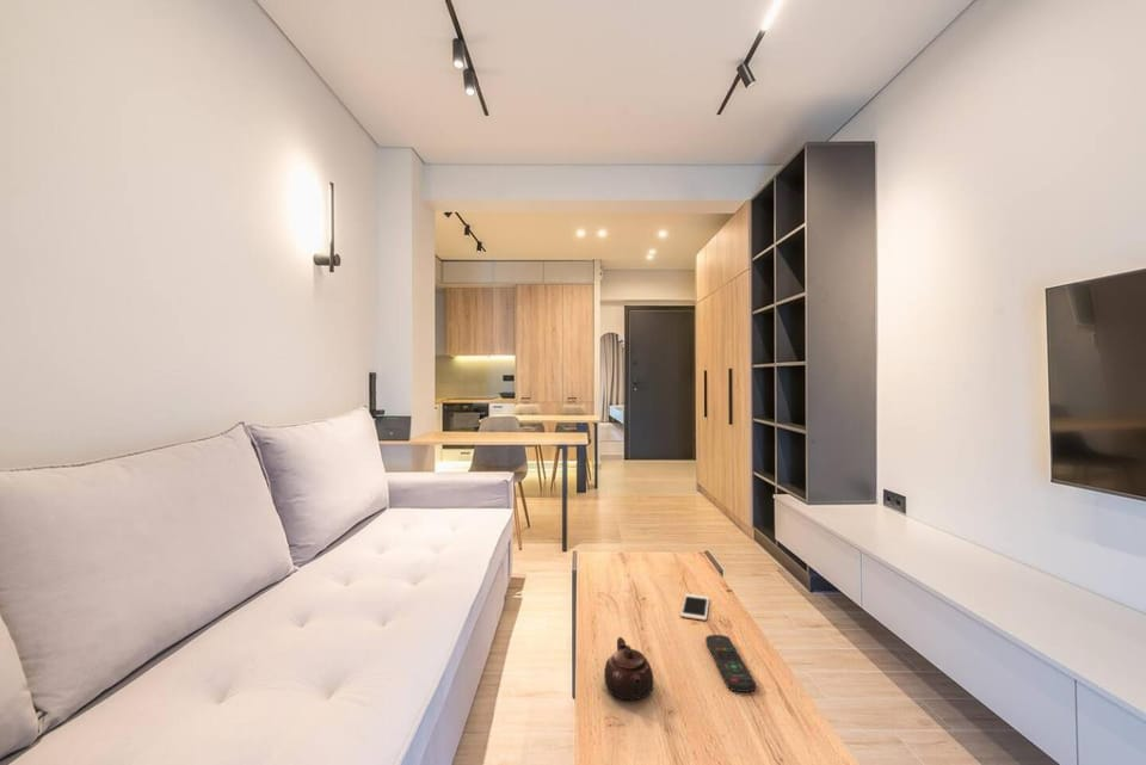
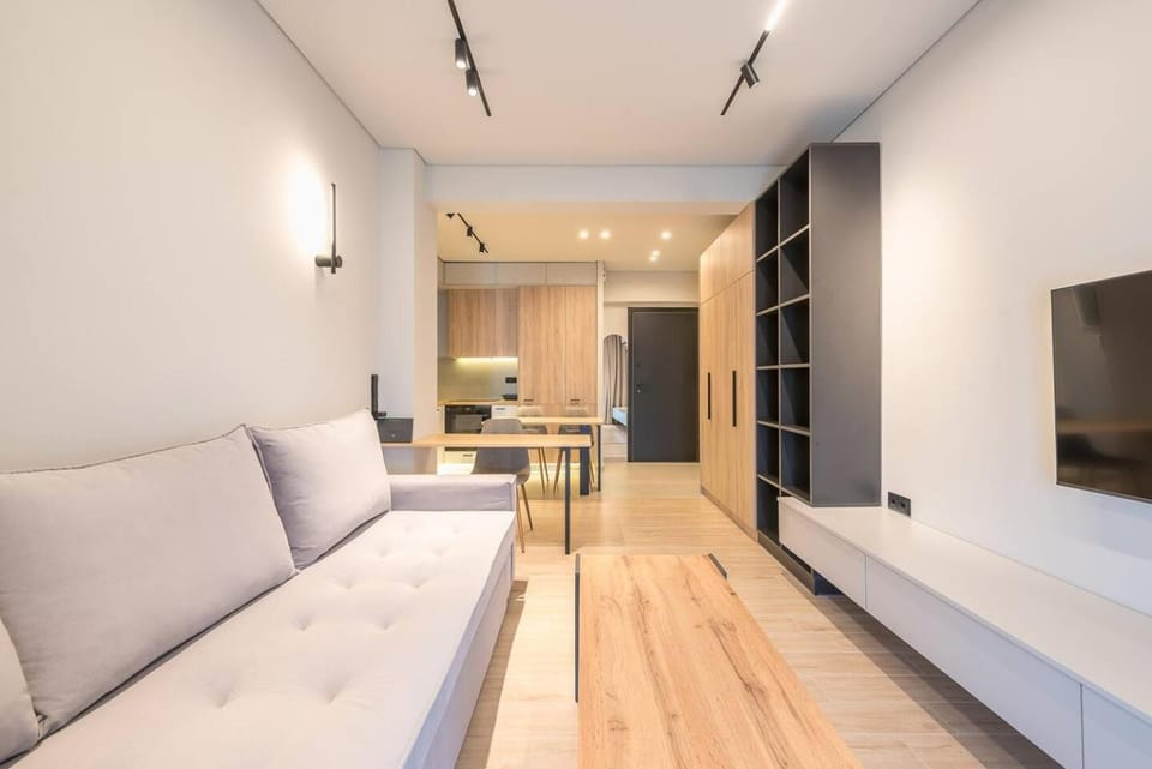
- cell phone [679,593,710,622]
- remote control [704,634,757,693]
- teapot [603,636,654,701]
